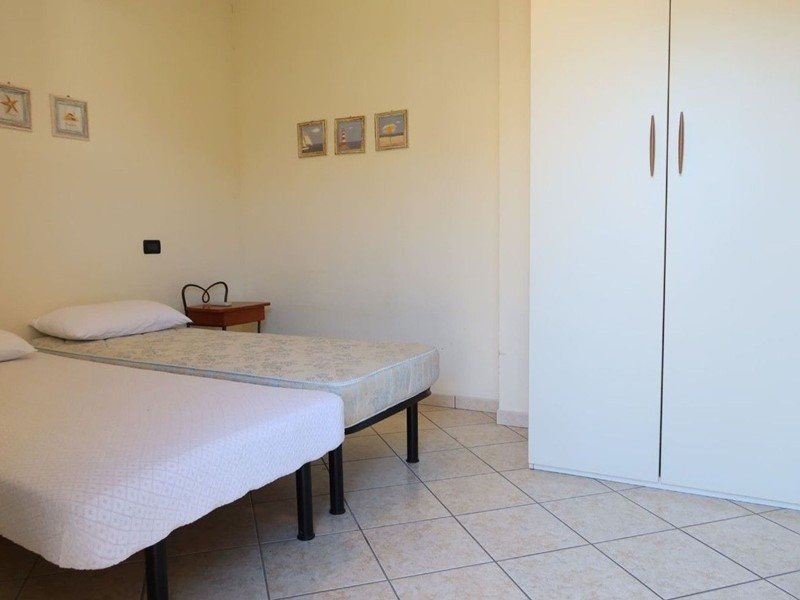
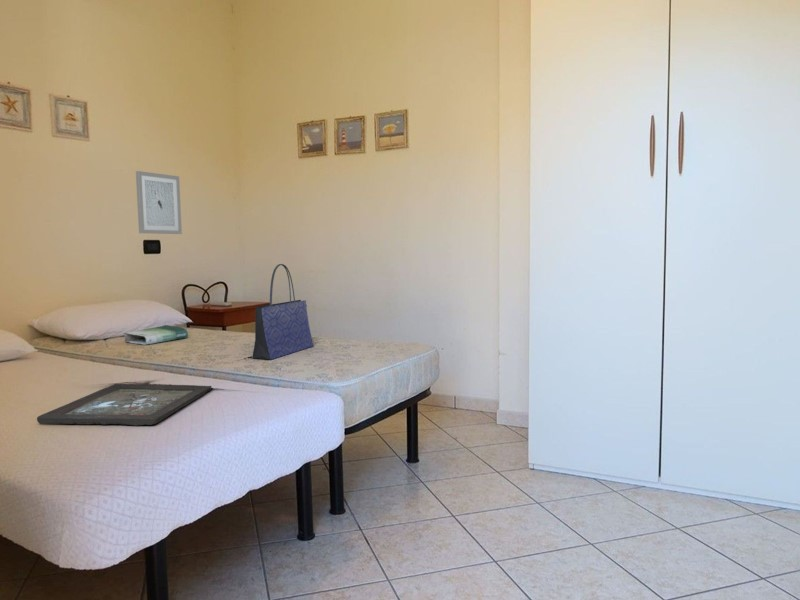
+ wall art [135,170,183,235]
+ book [123,324,189,346]
+ tote bag [251,263,315,361]
+ tray [36,383,213,427]
